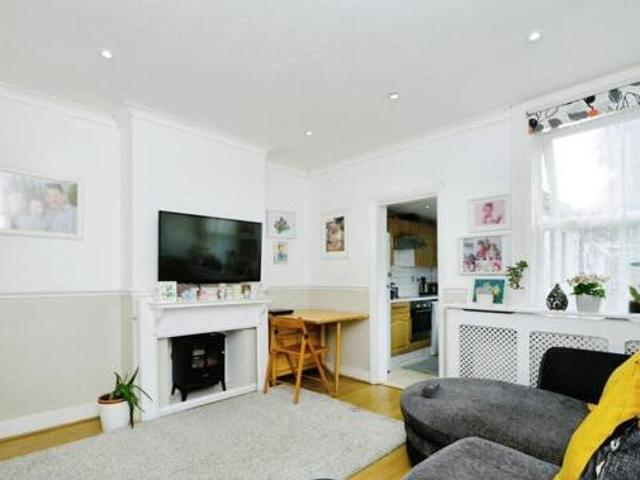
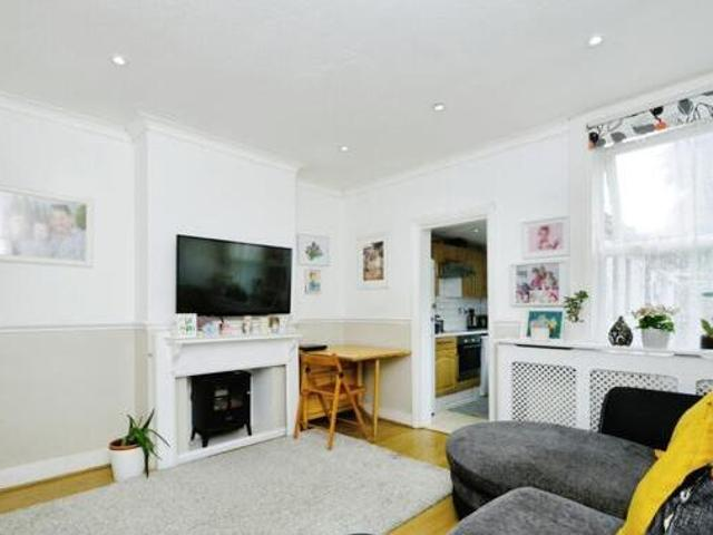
- remote control [422,381,441,399]
